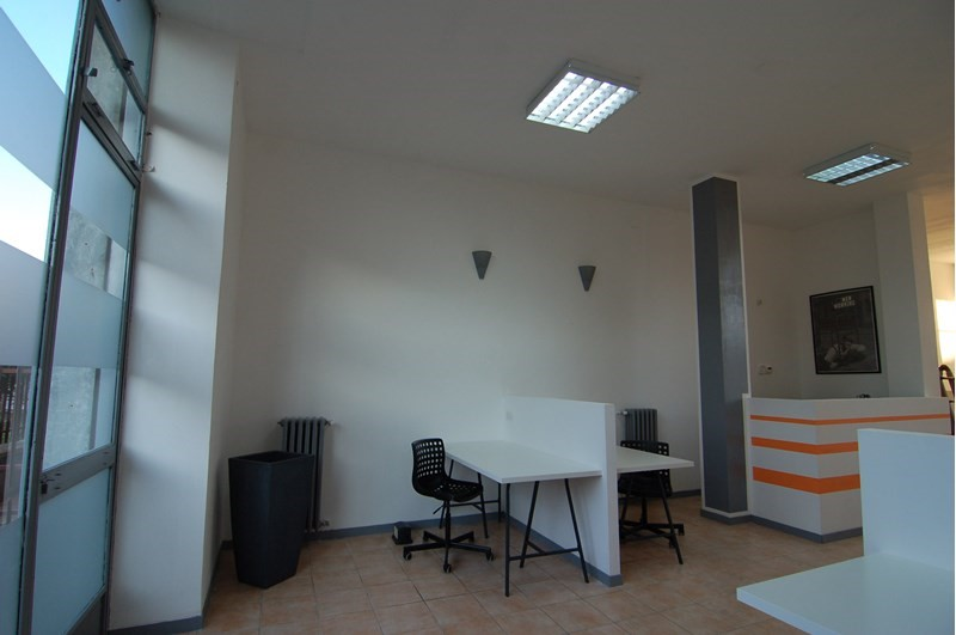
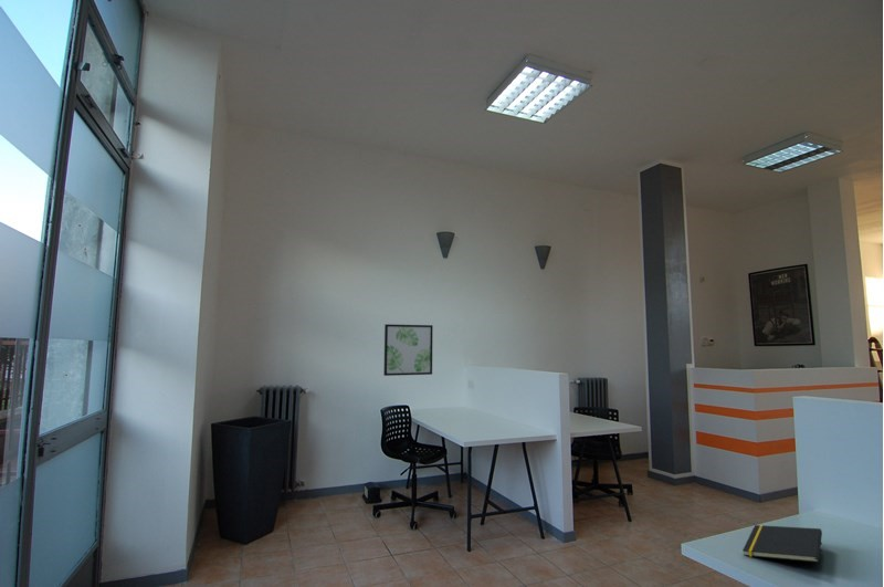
+ wall art [382,323,434,377]
+ notepad [741,524,823,564]
